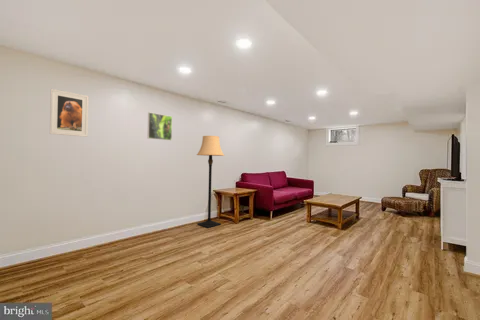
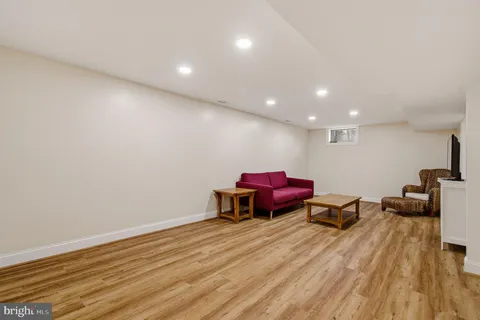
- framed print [147,111,173,142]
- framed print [49,88,89,138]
- lamp [196,135,225,229]
